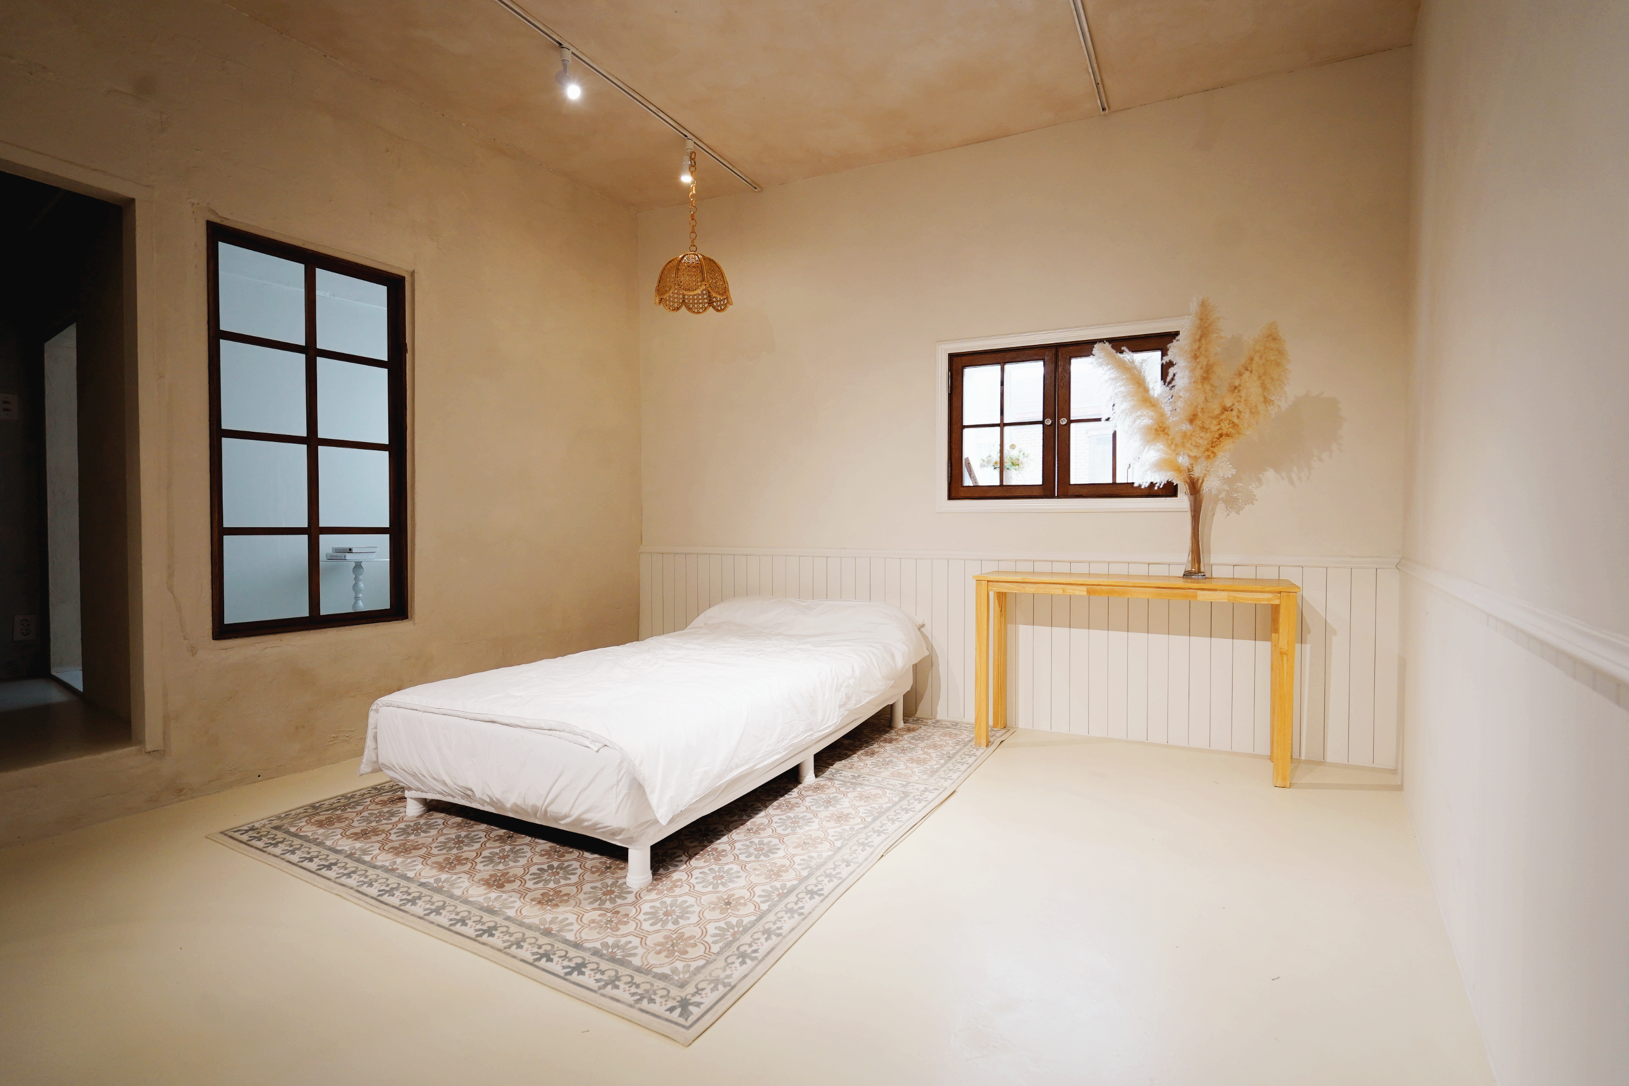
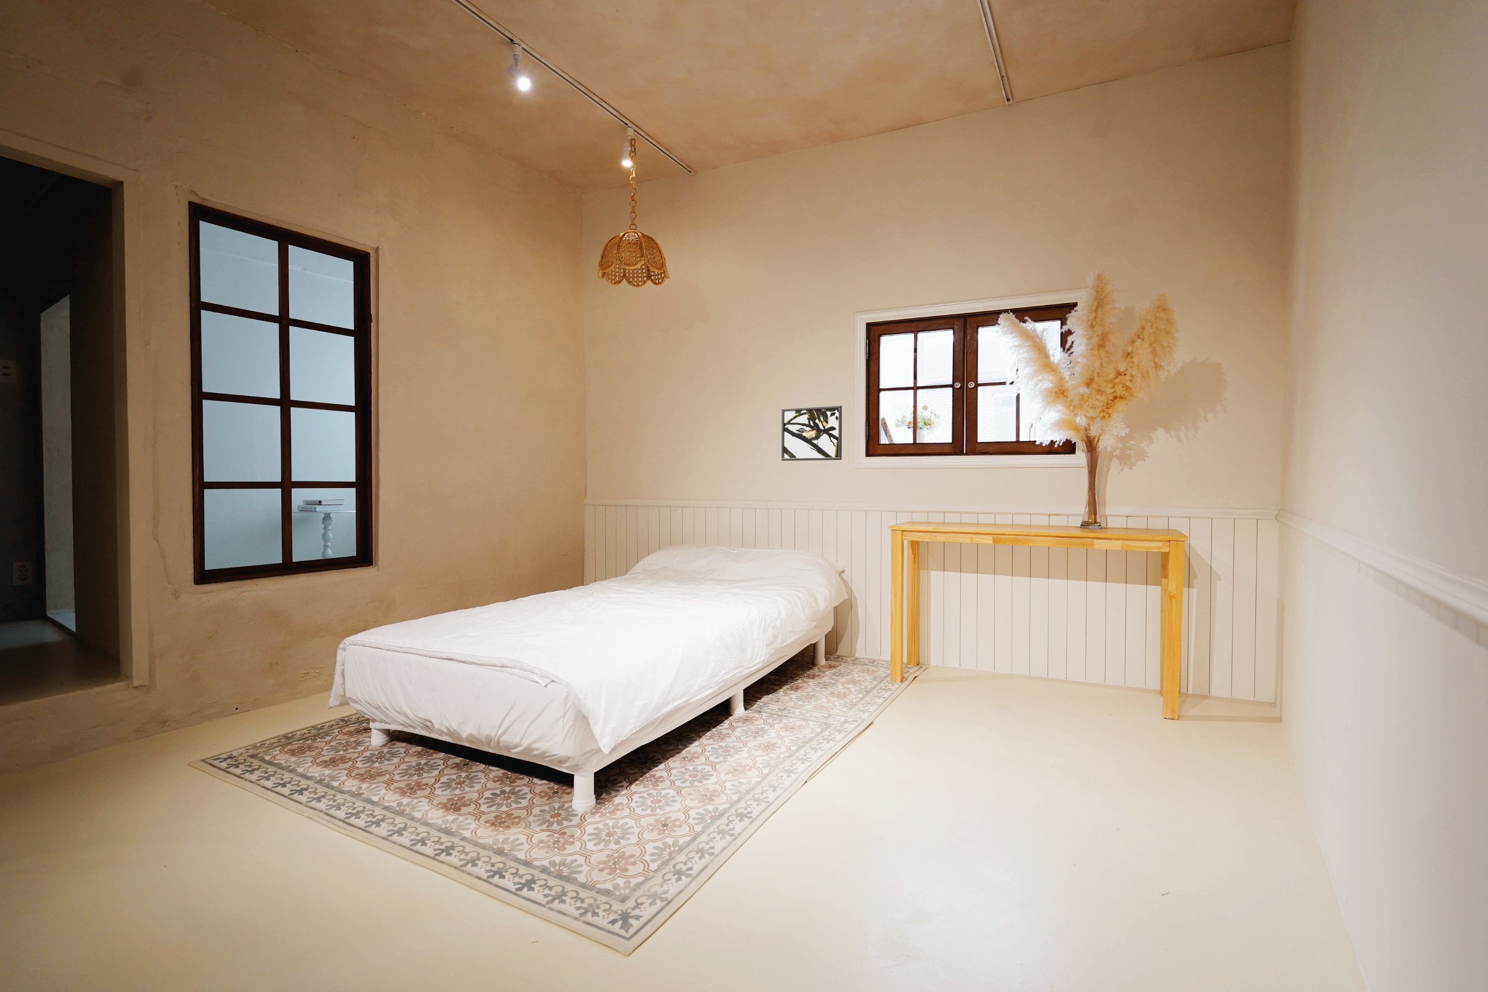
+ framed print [782,405,843,462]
